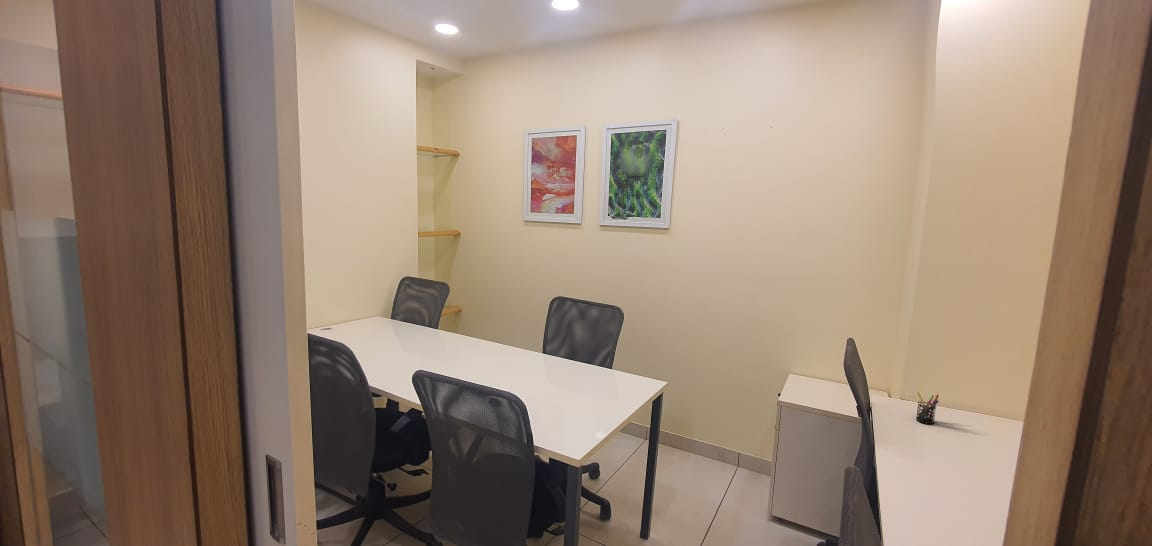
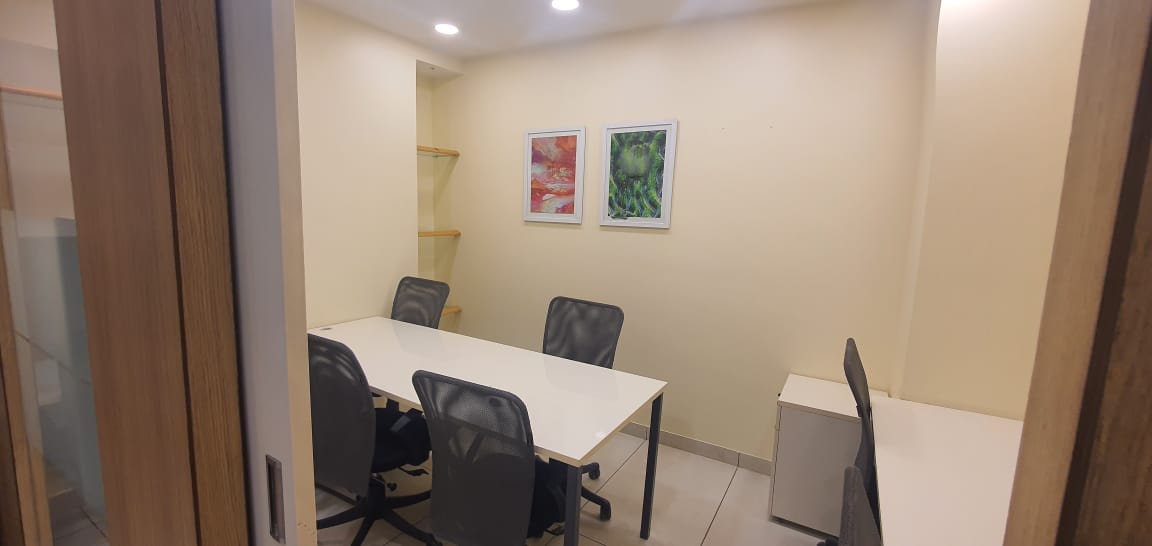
- pen holder [915,391,940,425]
